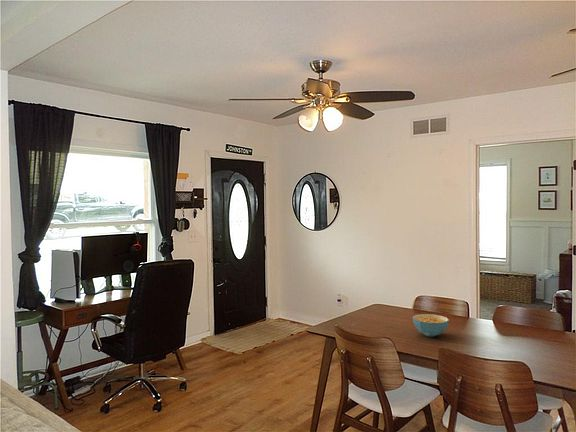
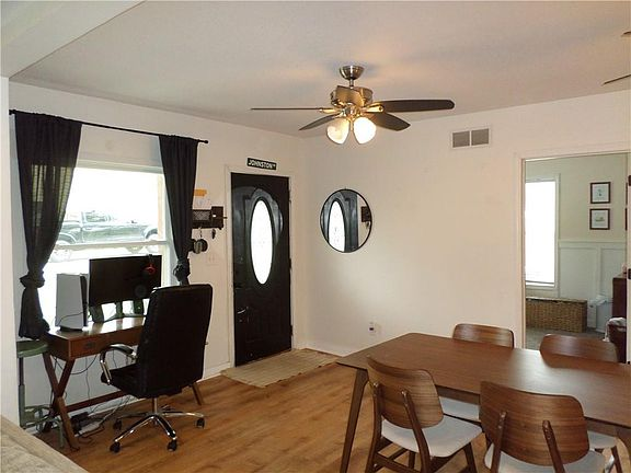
- cereal bowl [412,313,450,338]
